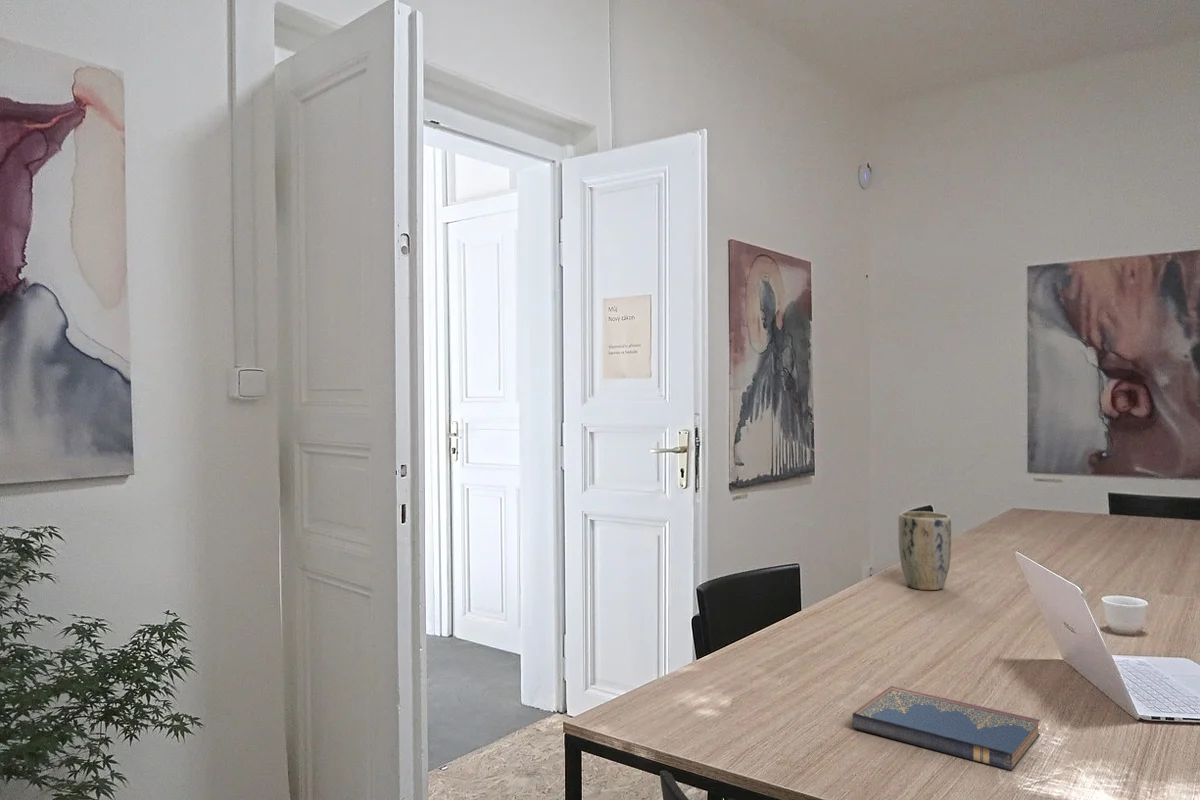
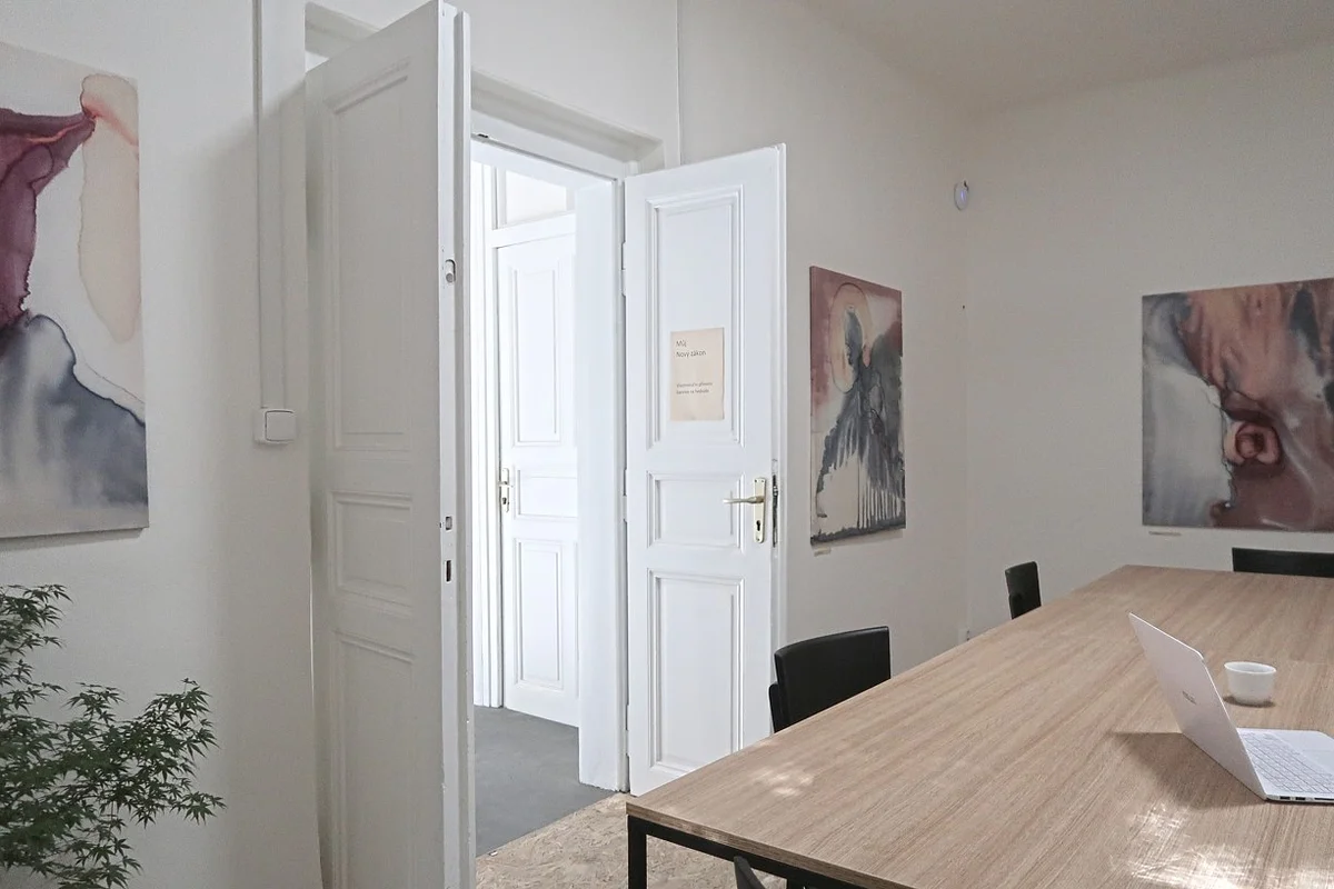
- hardcover book [852,685,1041,771]
- plant pot [897,510,952,591]
